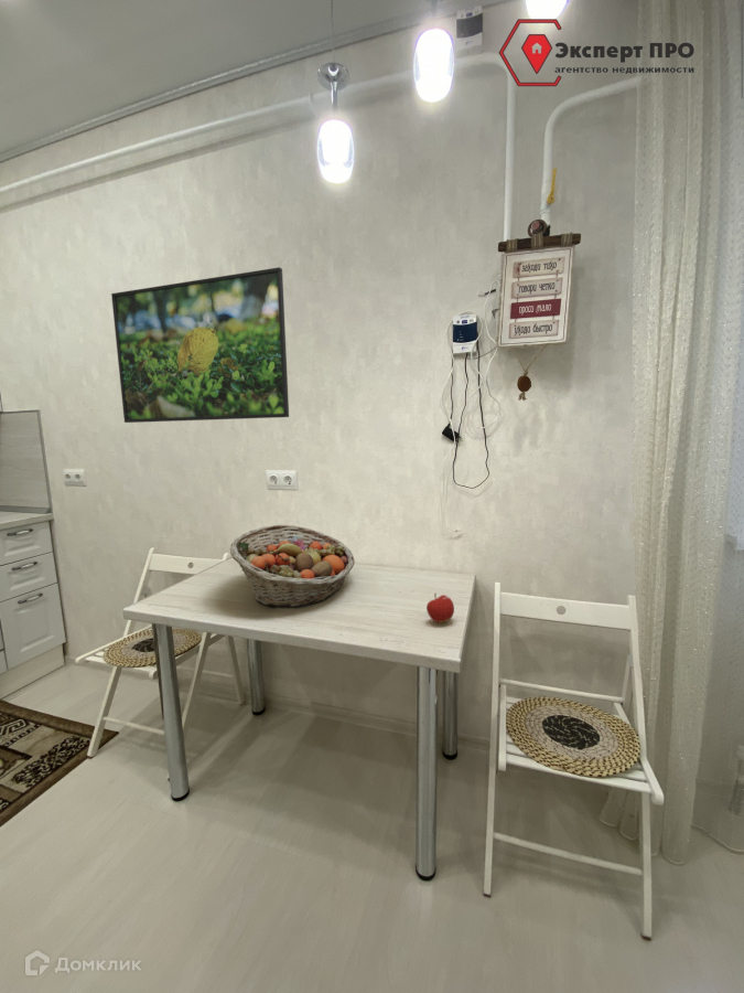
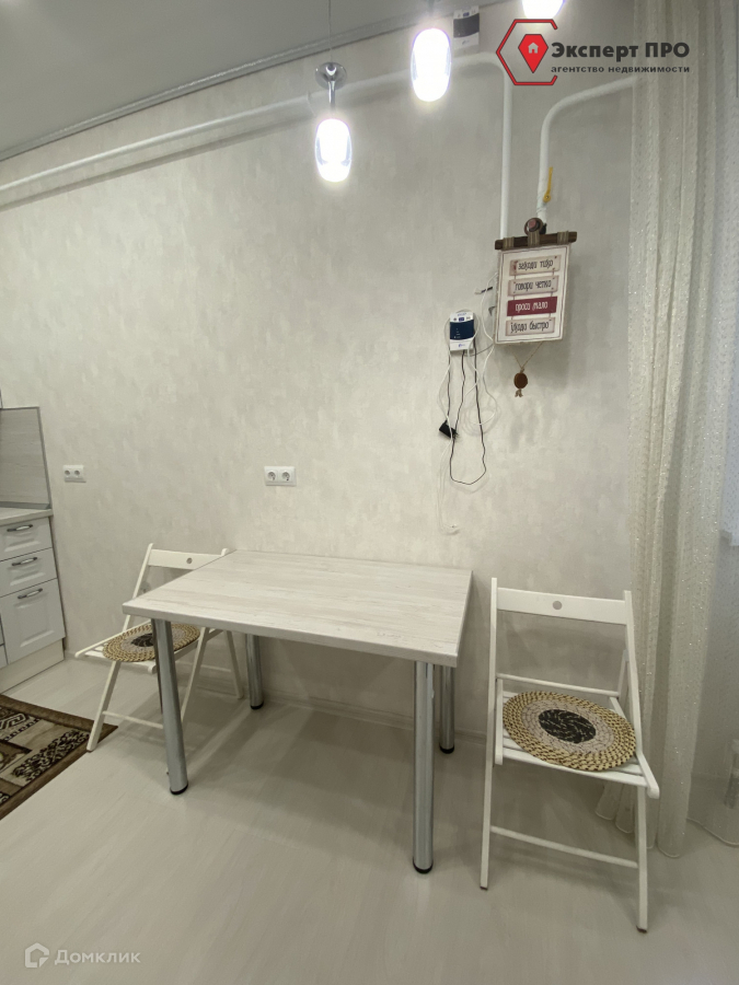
- fruit basket [229,524,356,609]
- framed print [110,266,290,424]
- fruit [425,592,455,624]
